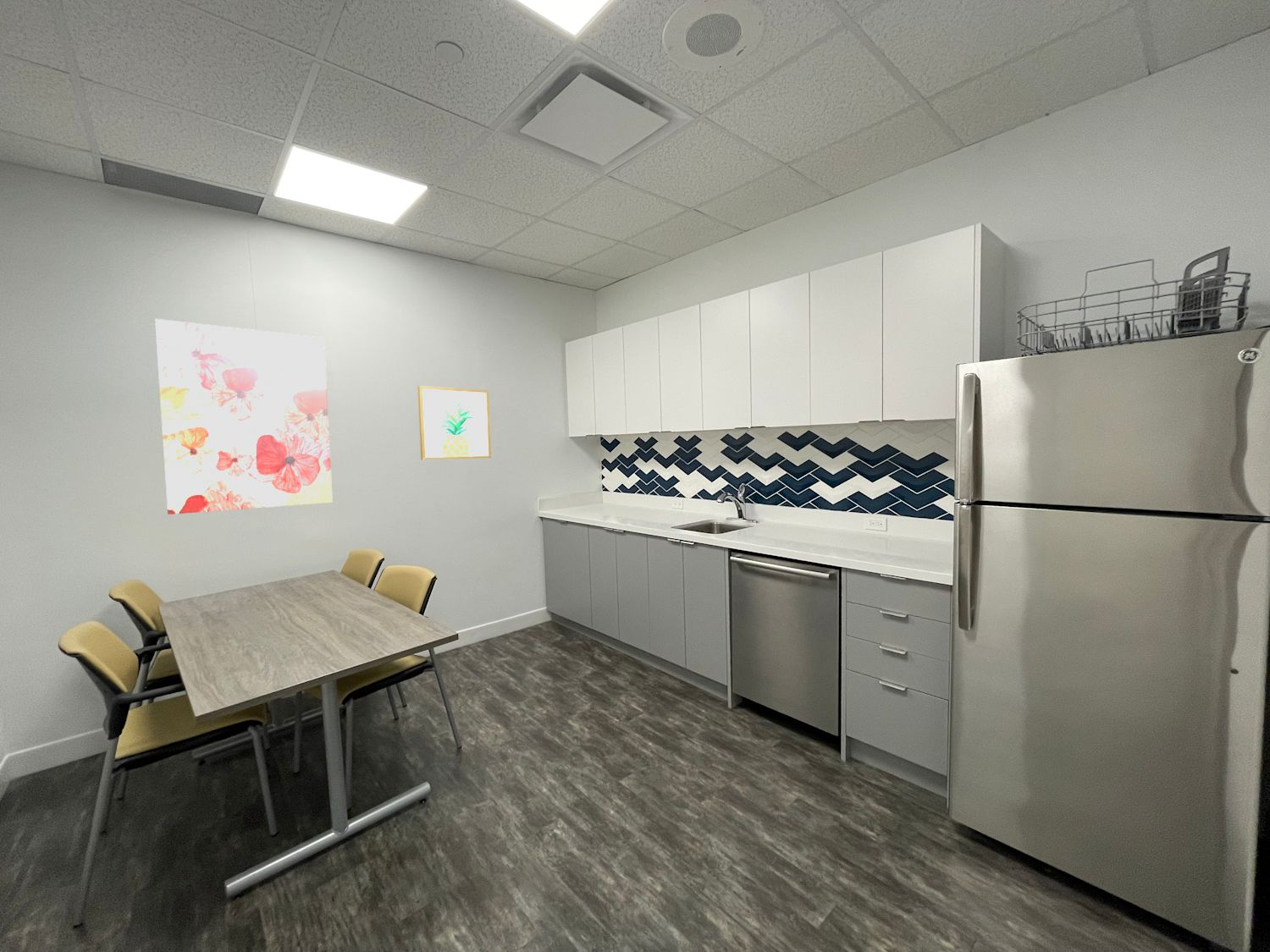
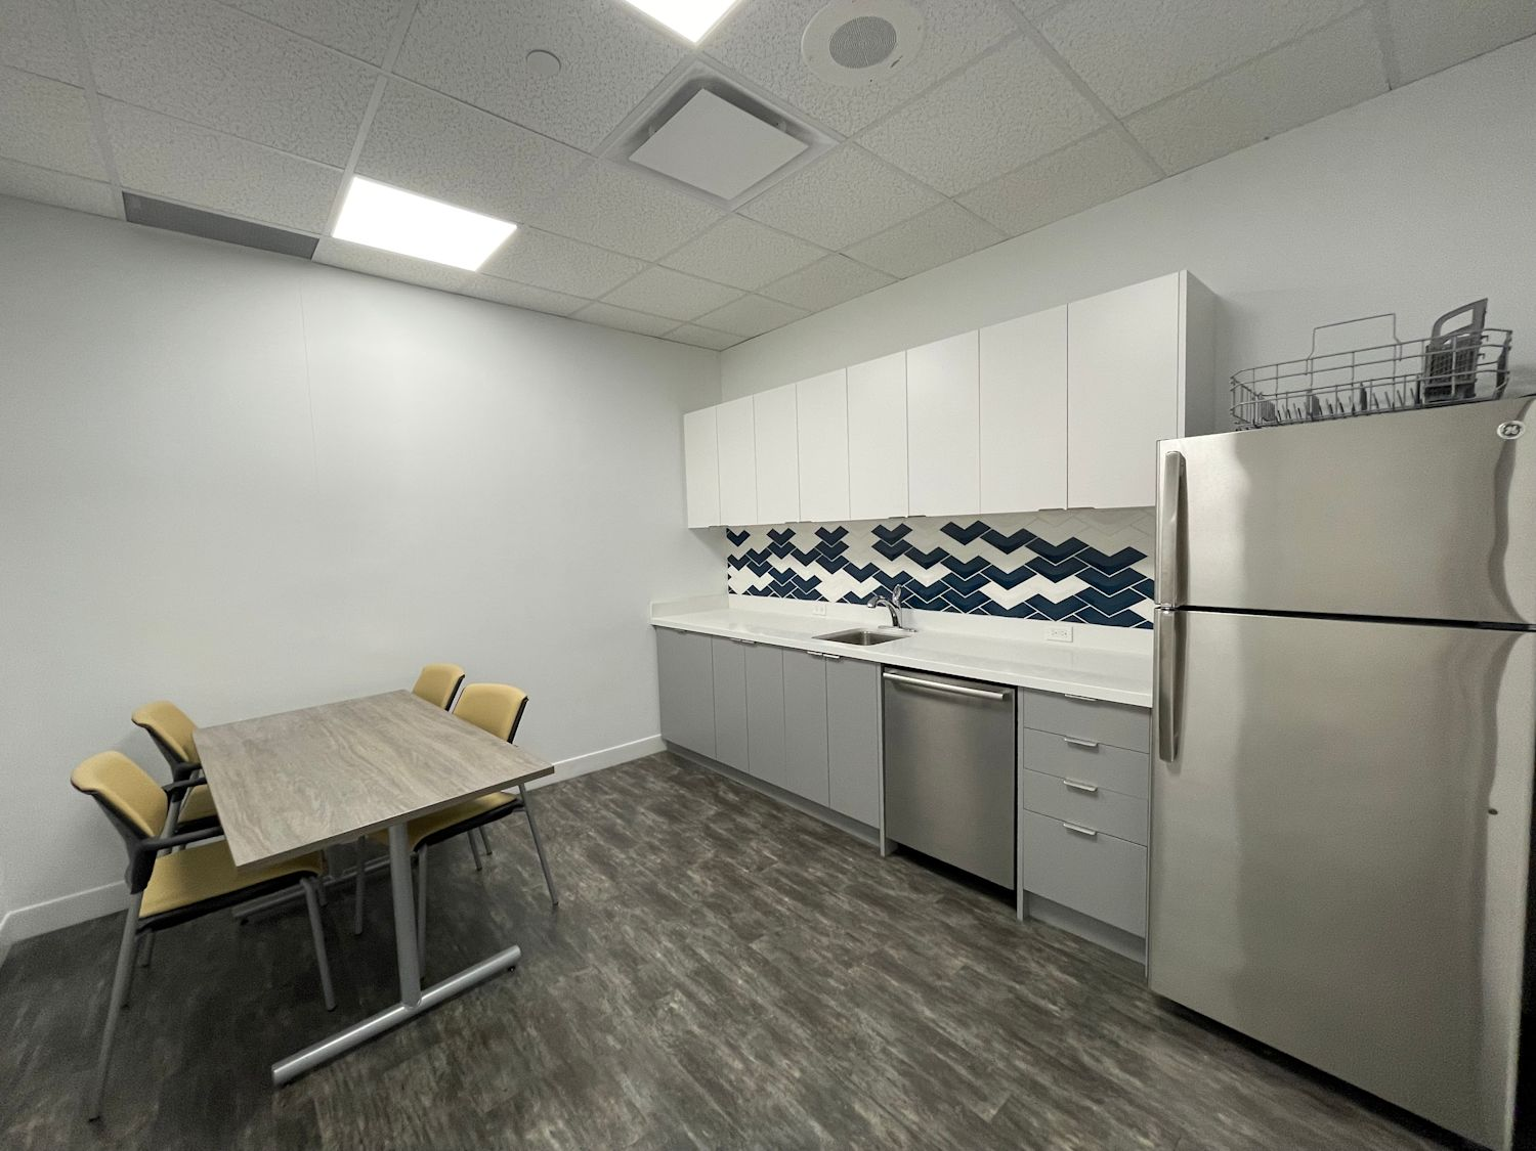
- wall art [417,385,492,460]
- wall art [154,318,334,515]
